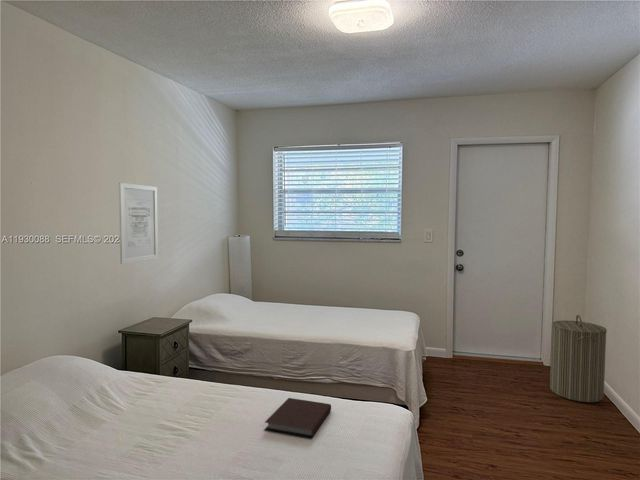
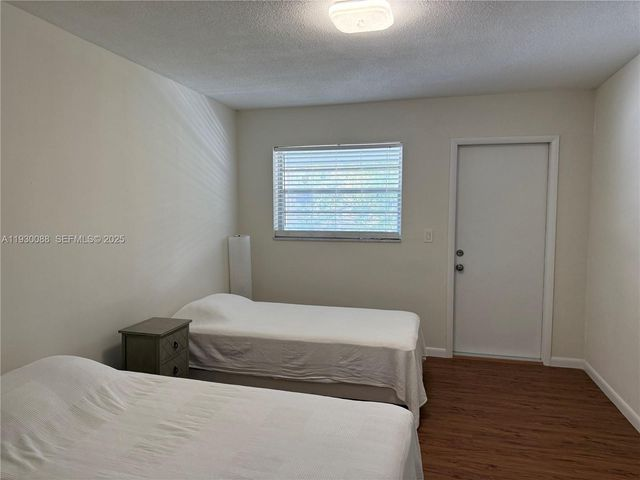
- wall art [118,182,159,265]
- notebook [264,397,332,438]
- laundry hamper [549,314,608,403]
